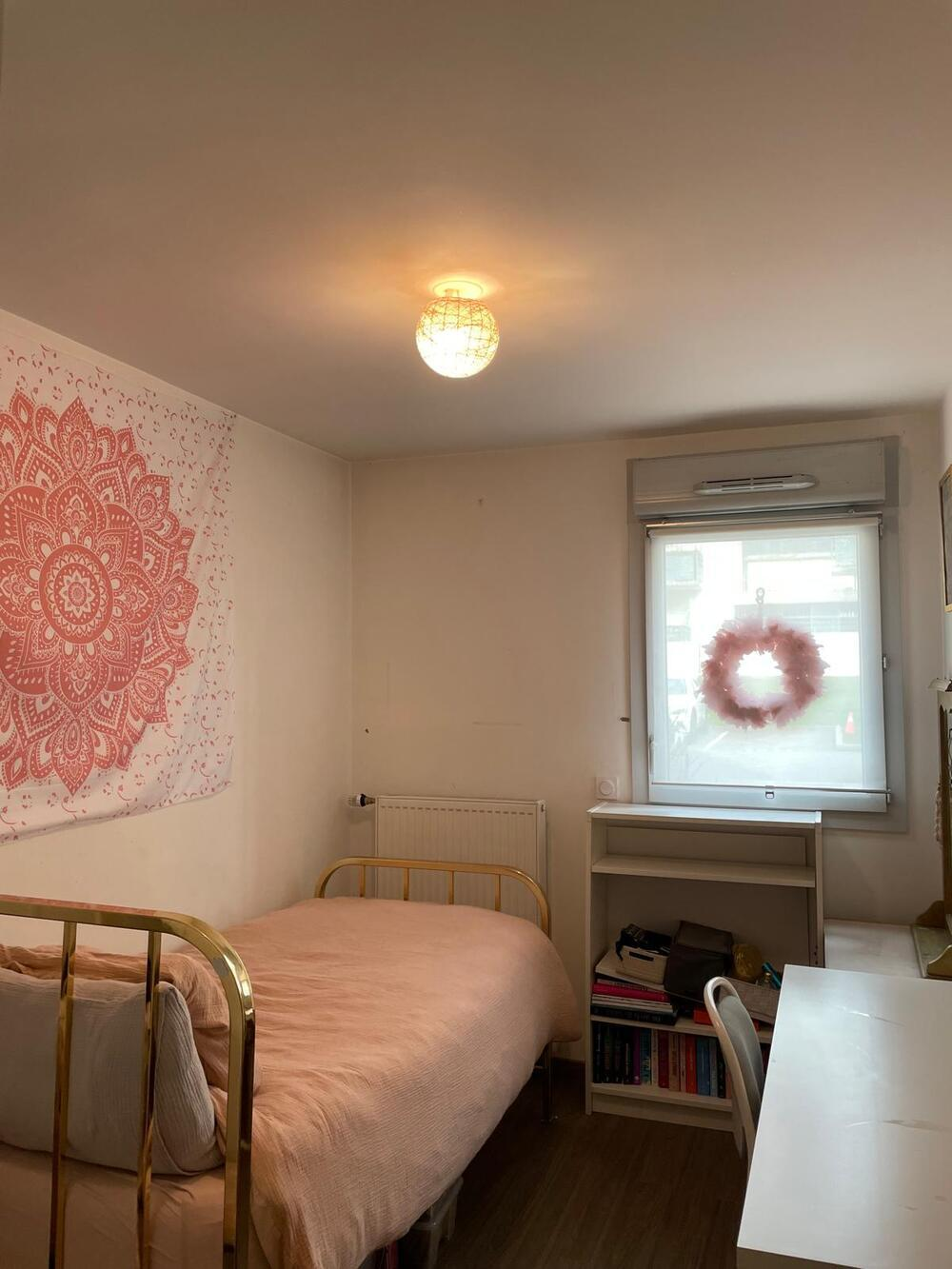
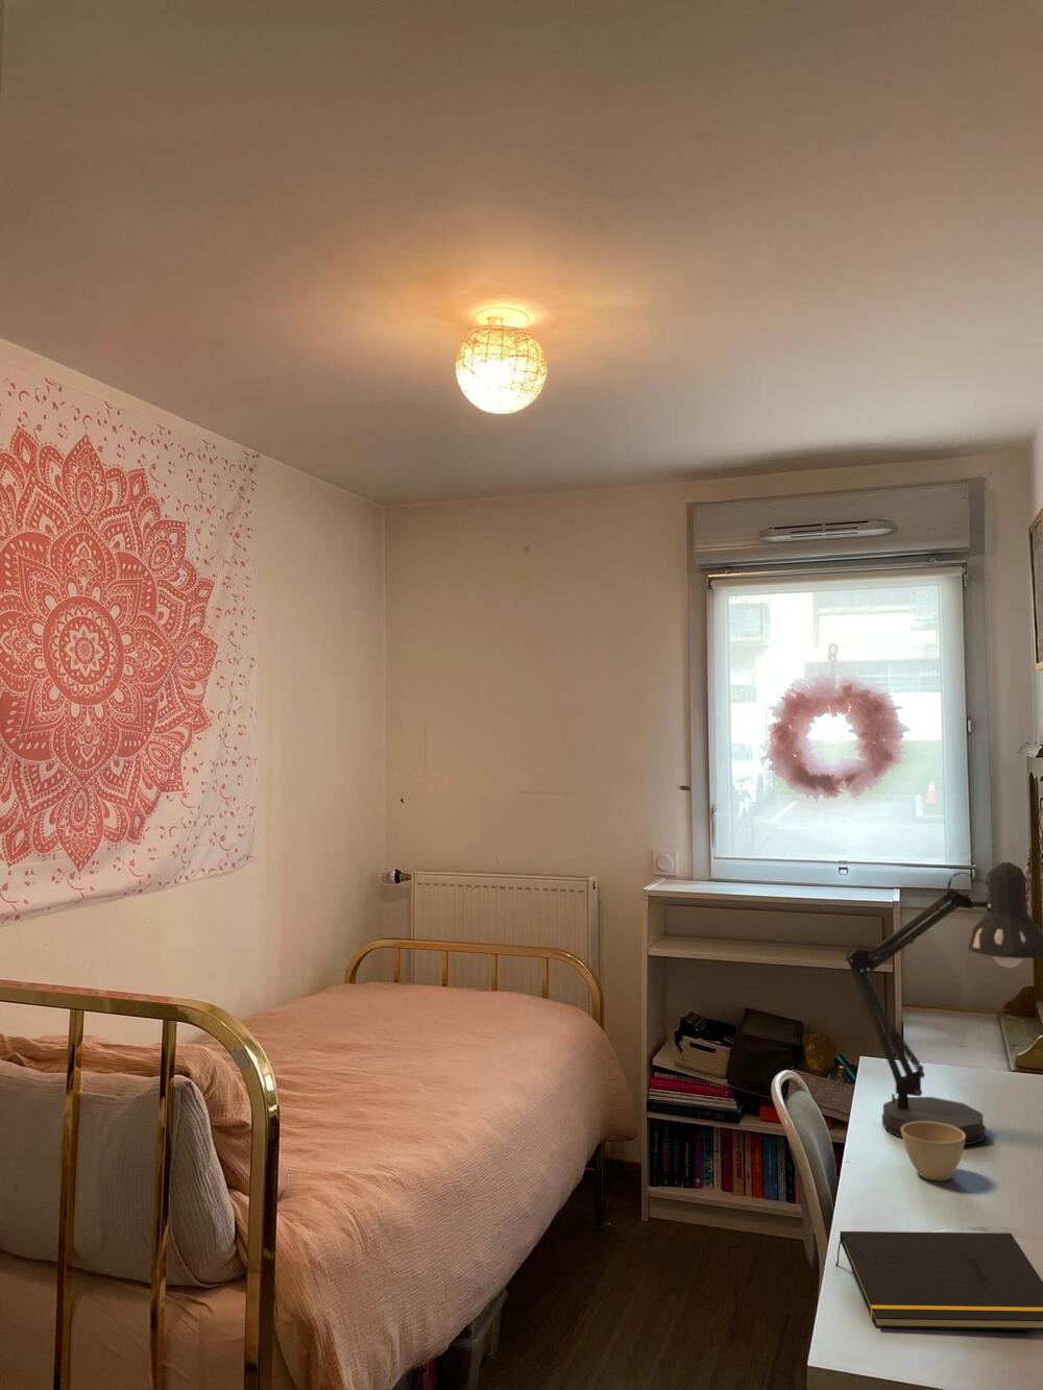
+ notepad [836,1230,1043,1332]
+ desk lamp [845,861,1043,1146]
+ flower pot [902,1121,965,1182]
